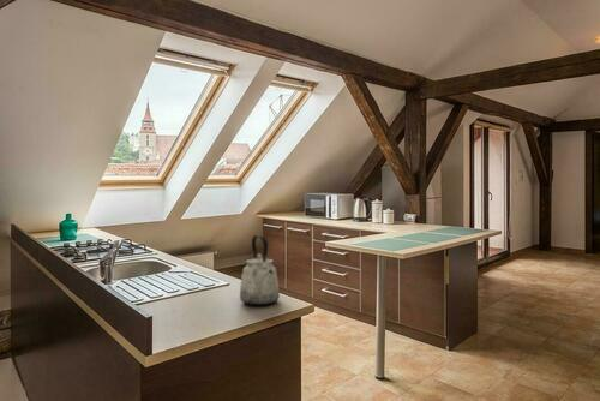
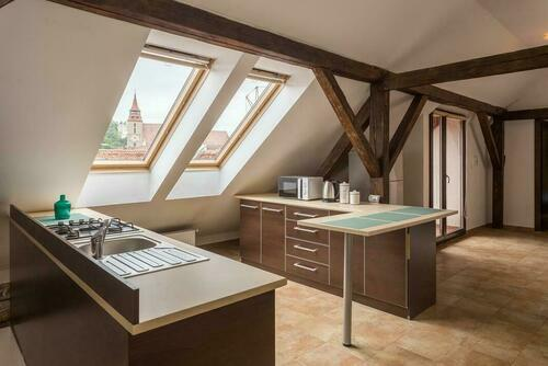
- kettle [239,234,281,306]
